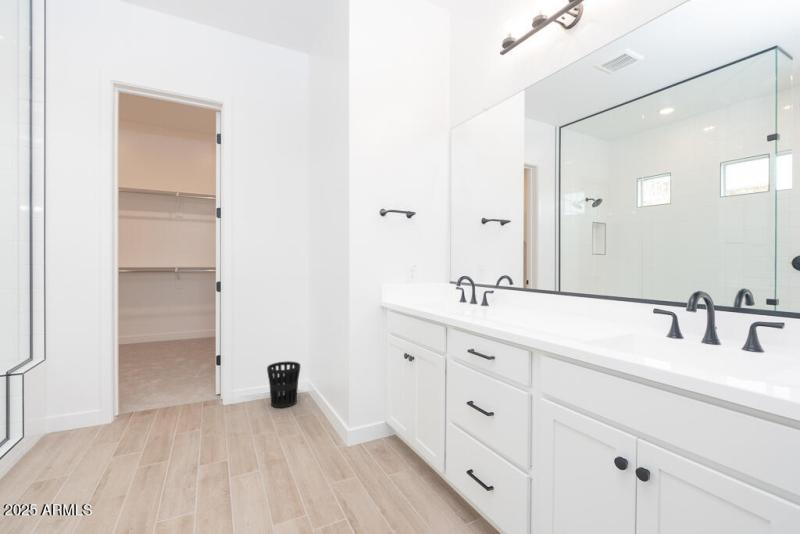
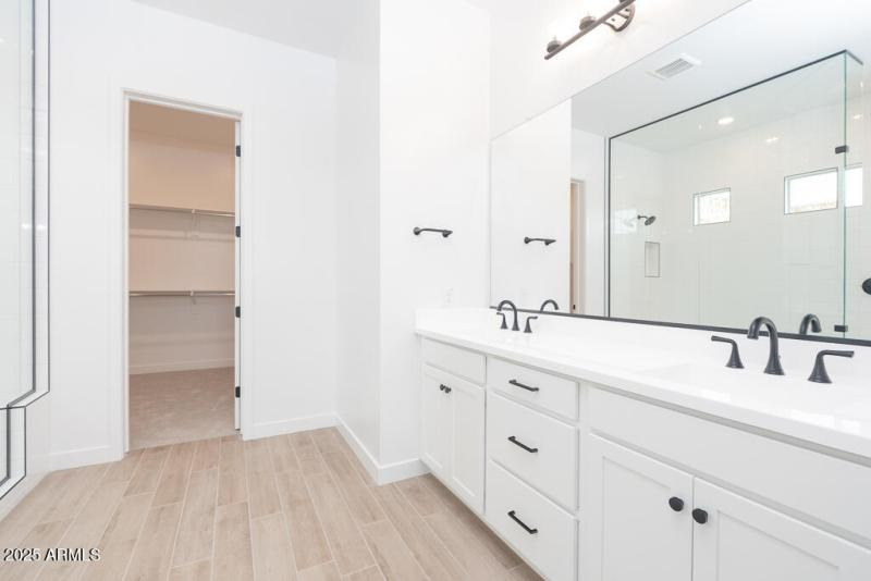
- wastebasket [266,360,301,409]
